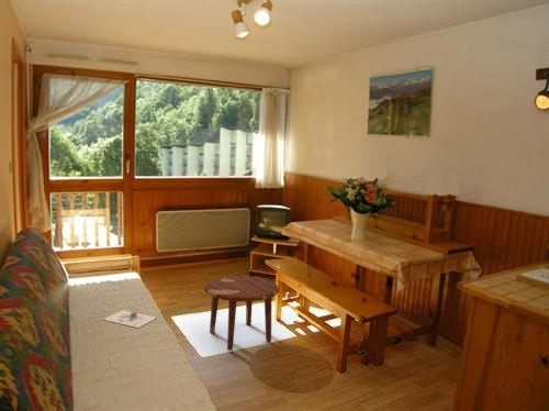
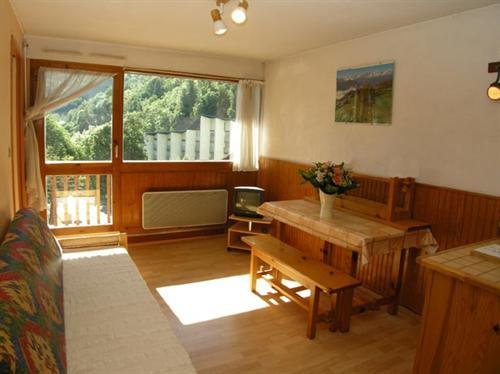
- architectural model [102,309,158,329]
- side table [203,275,280,352]
